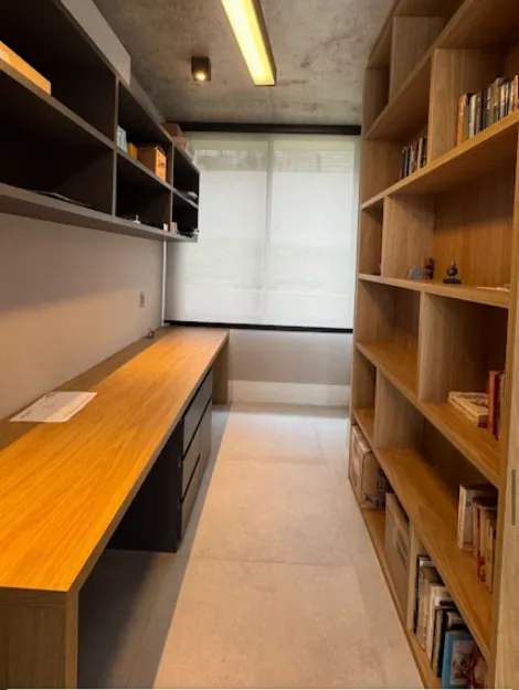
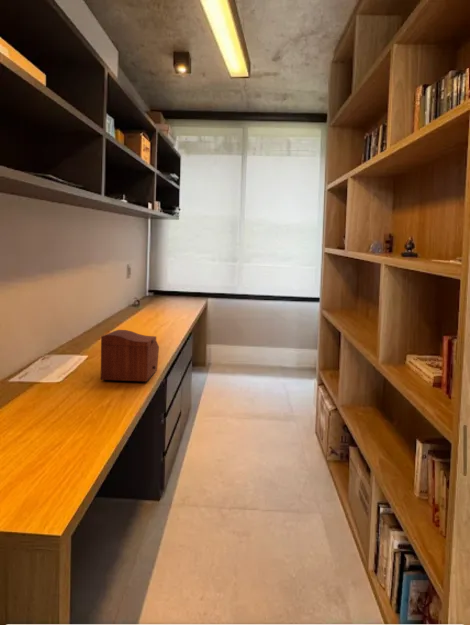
+ sewing box [100,329,160,382]
